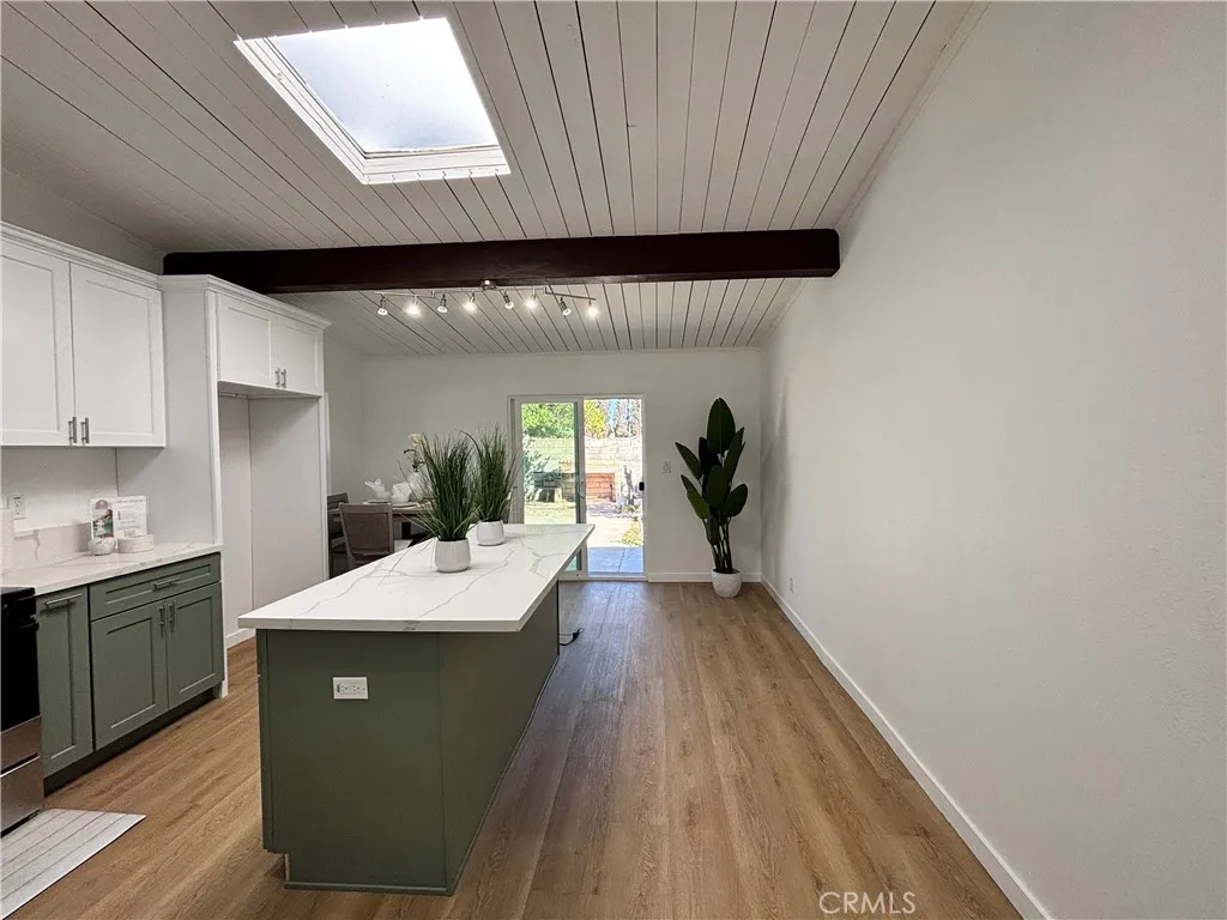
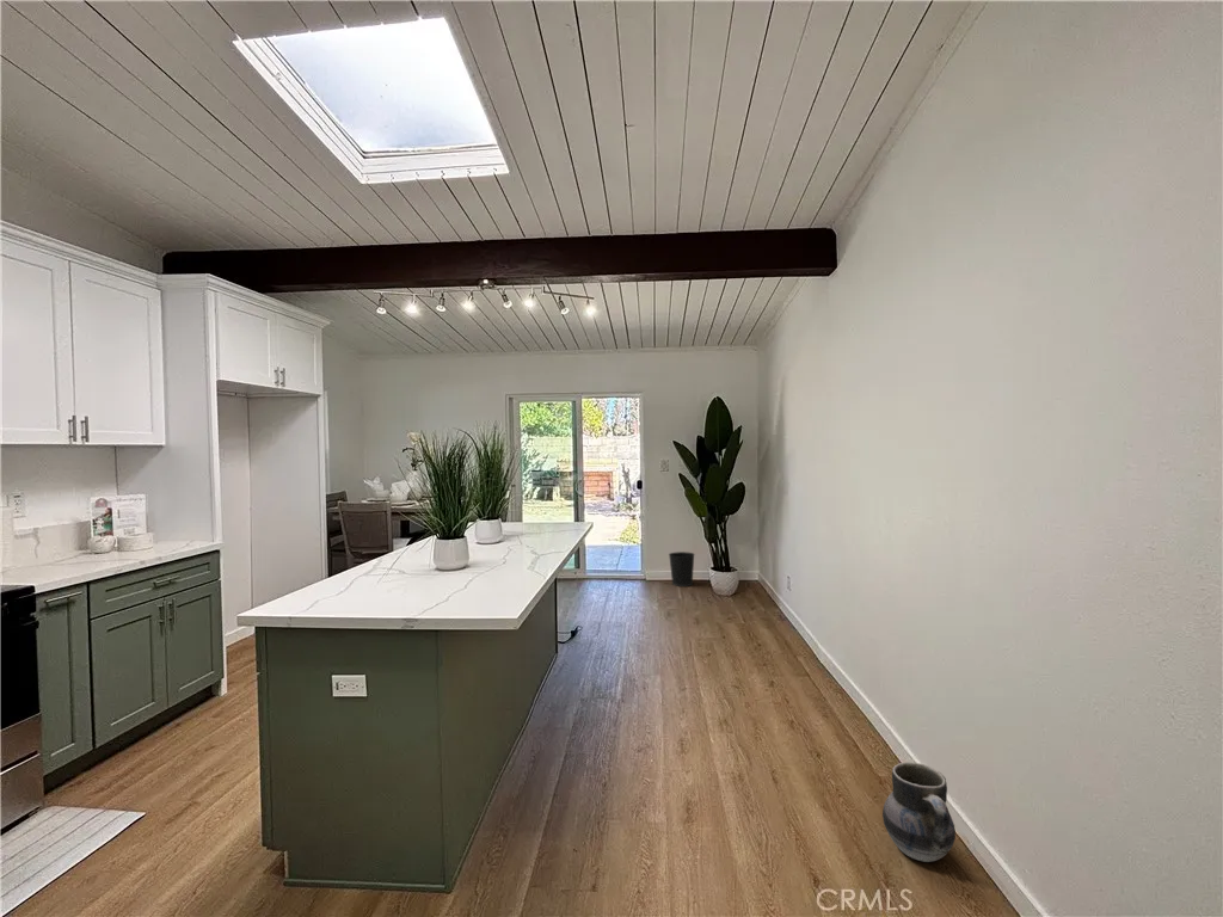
+ wastebasket [668,550,696,587]
+ ceramic jug [881,762,957,863]
